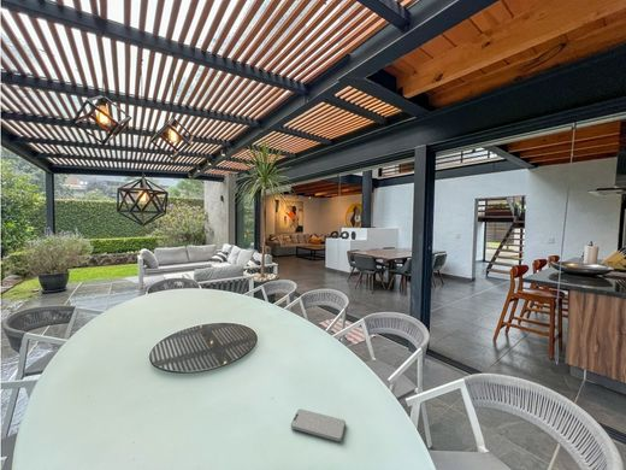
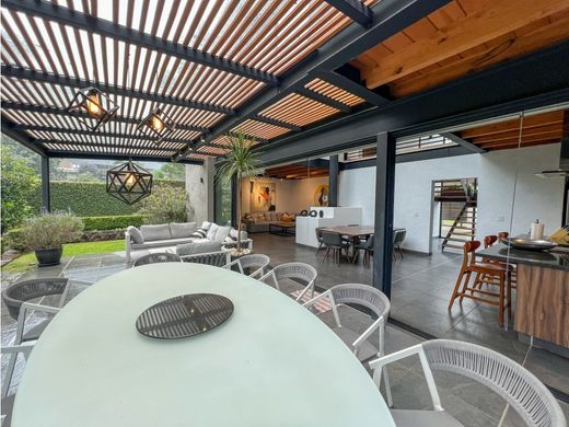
- smartphone [290,409,347,442]
